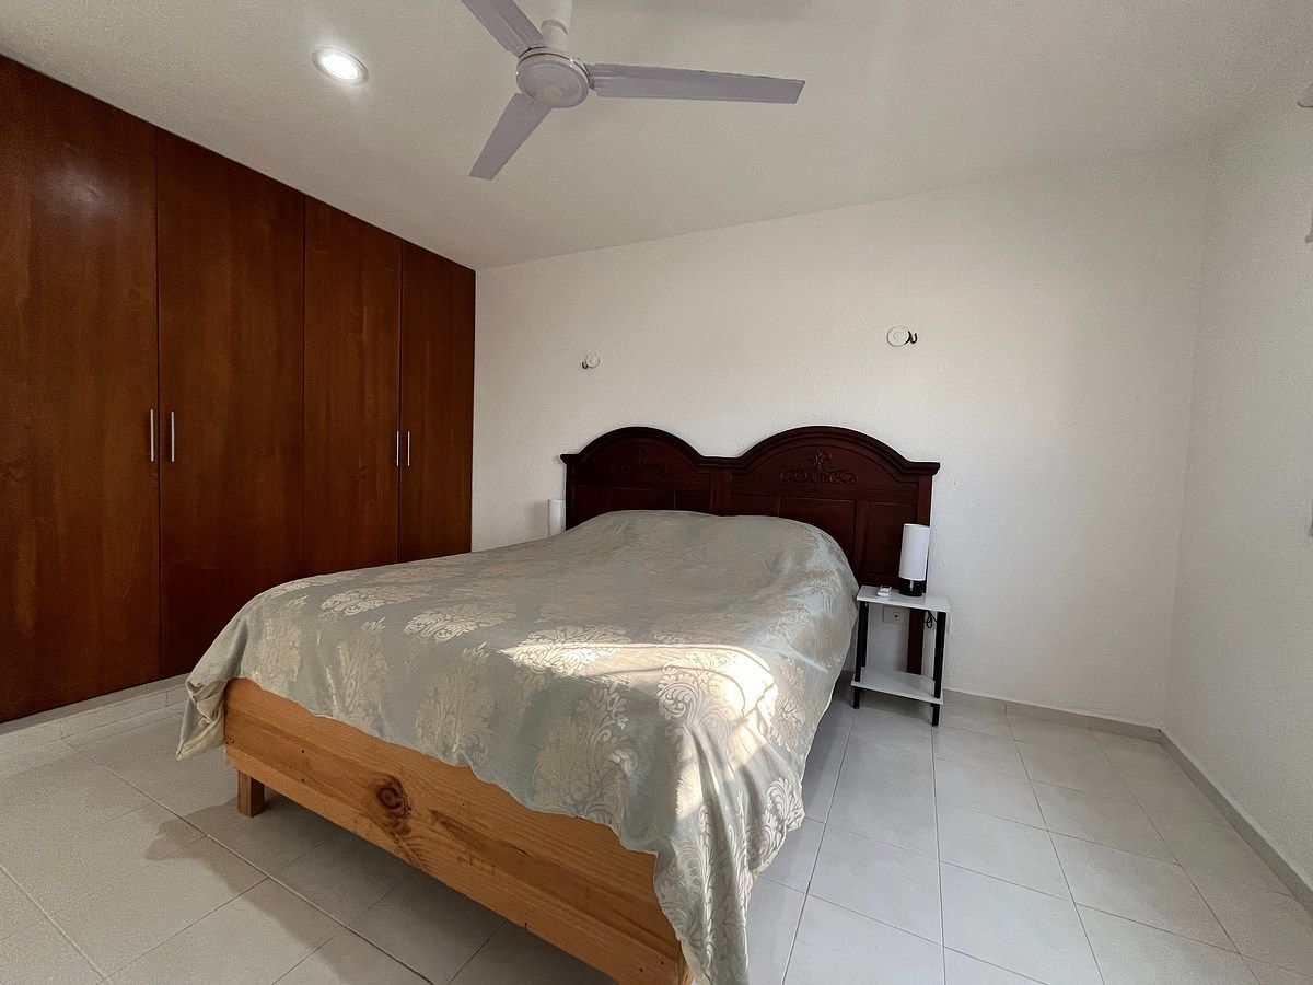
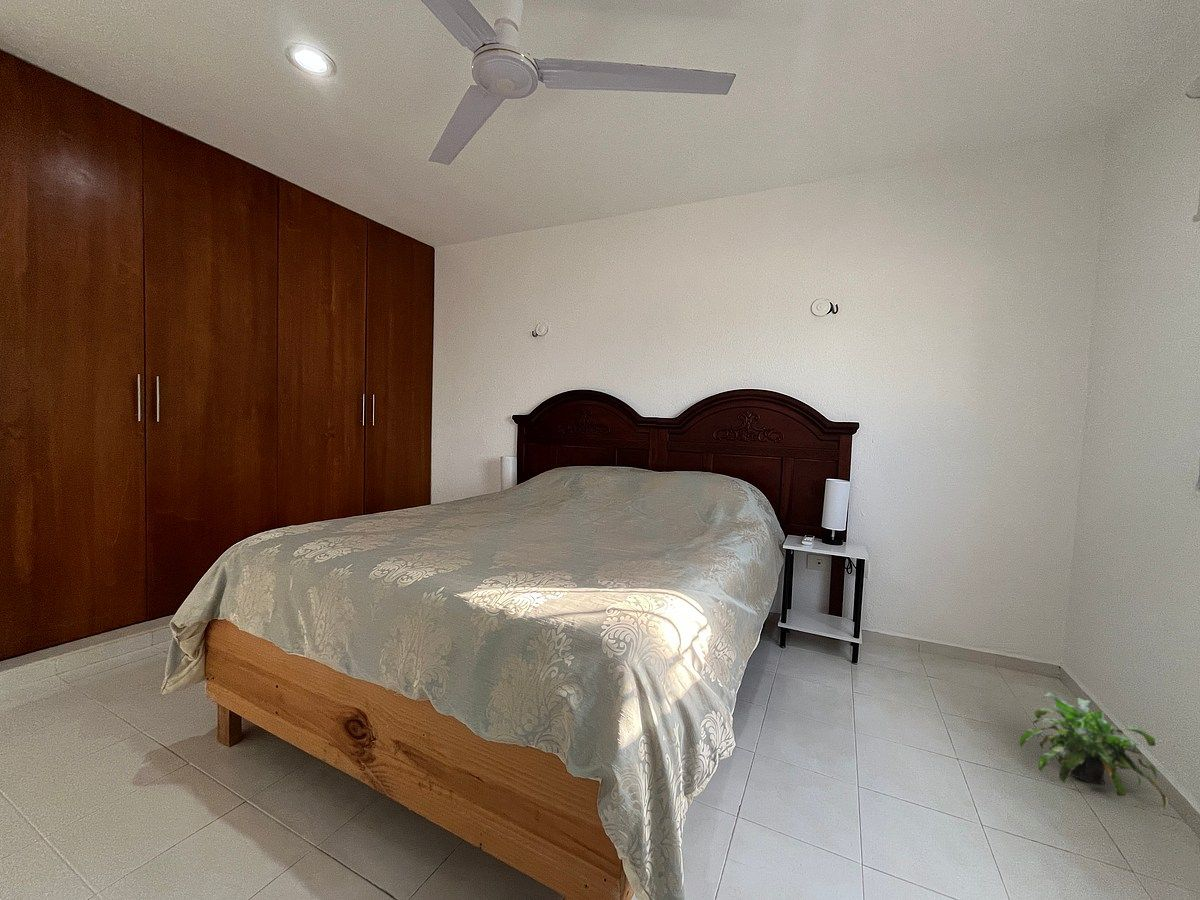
+ potted plant [1019,691,1169,812]
